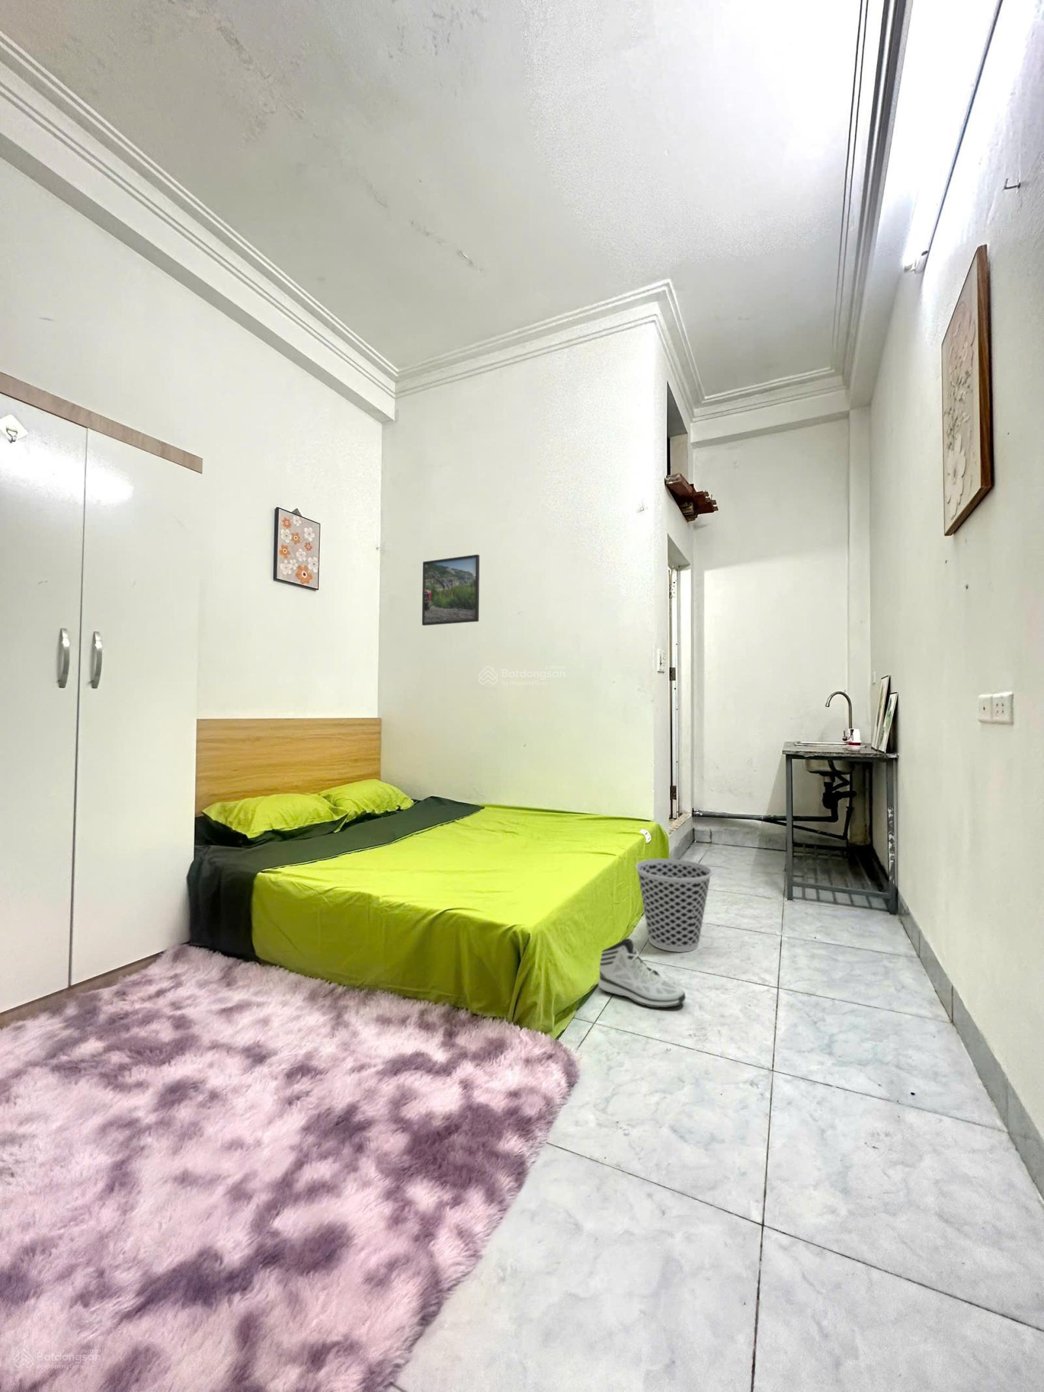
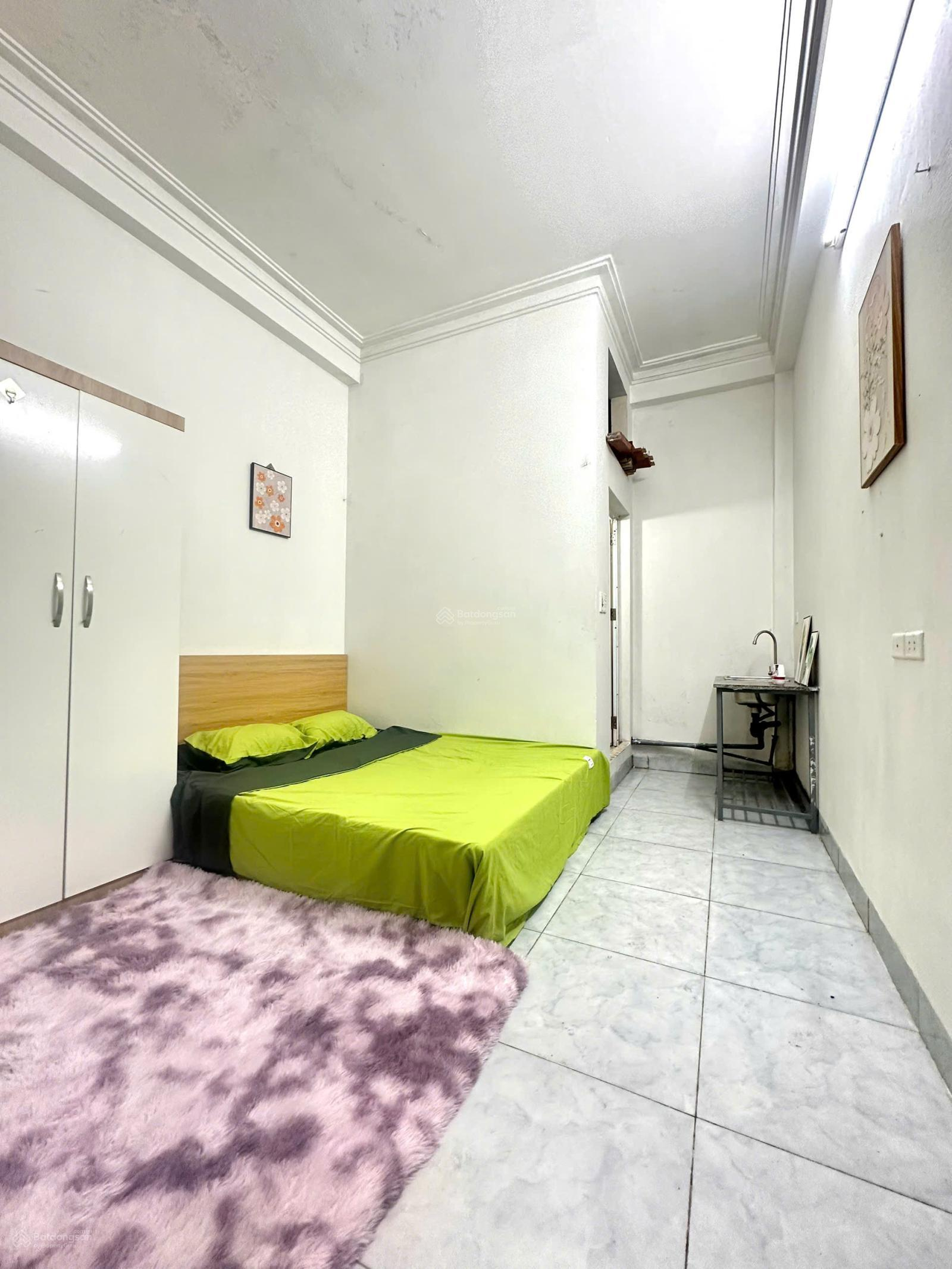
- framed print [421,554,480,626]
- sneaker [597,938,686,1009]
- wastebasket [635,858,713,953]
